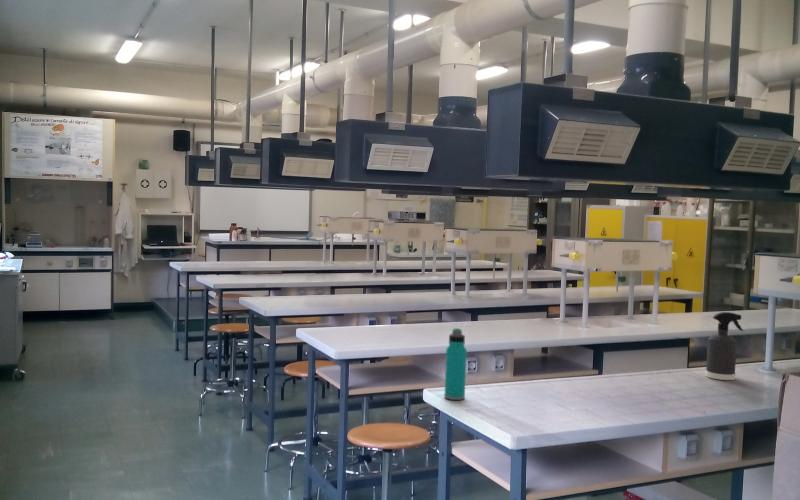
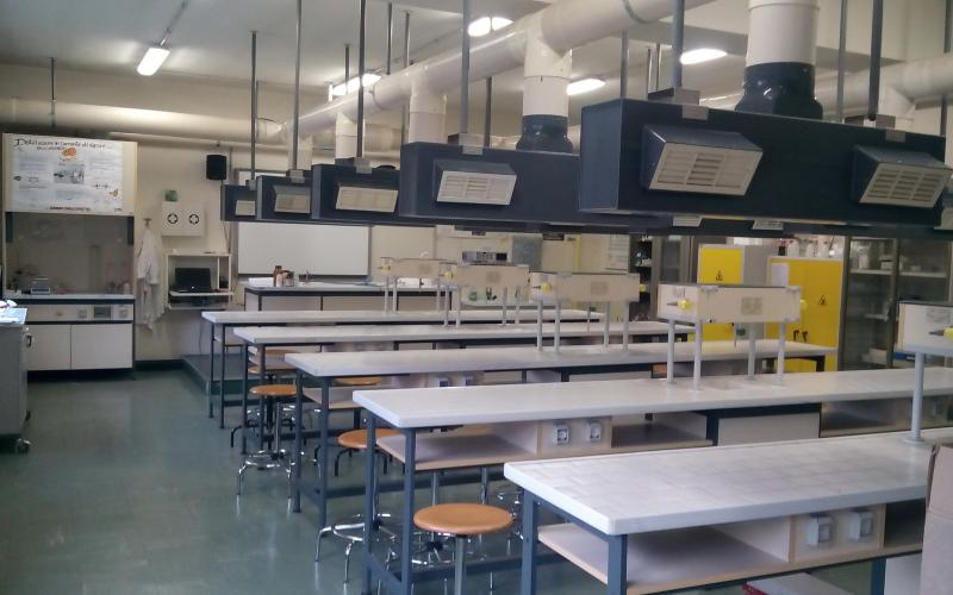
- water bottle [443,327,468,401]
- spray bottle [704,311,744,381]
